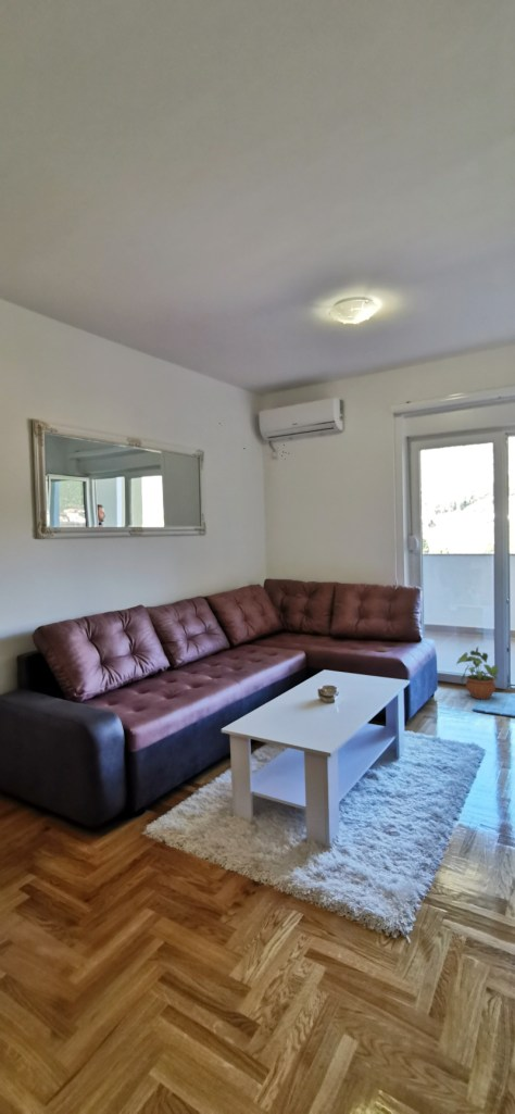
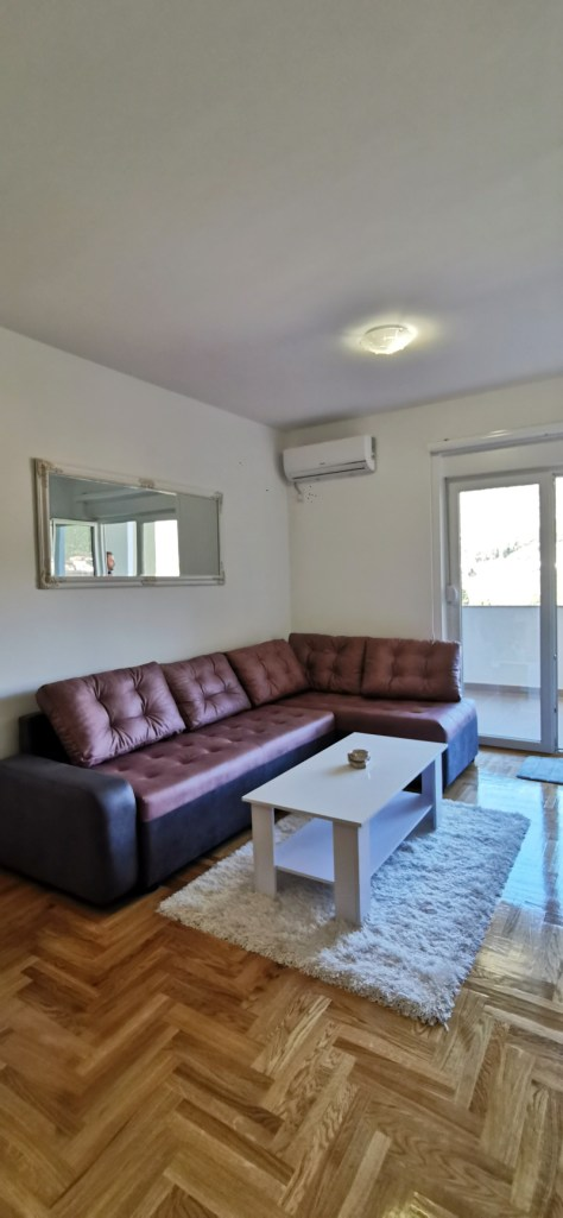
- potted plant [455,646,499,700]
